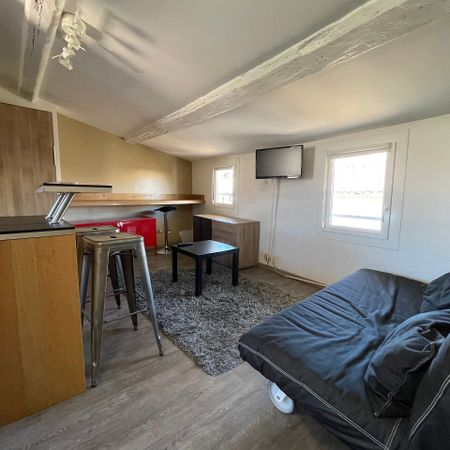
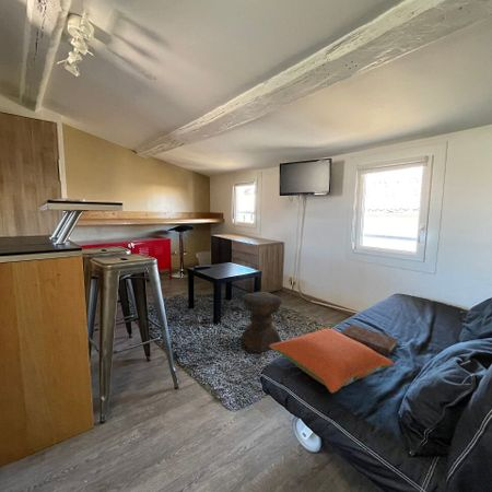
+ pillow [269,327,395,395]
+ stool [238,291,283,354]
+ book [339,324,399,358]
